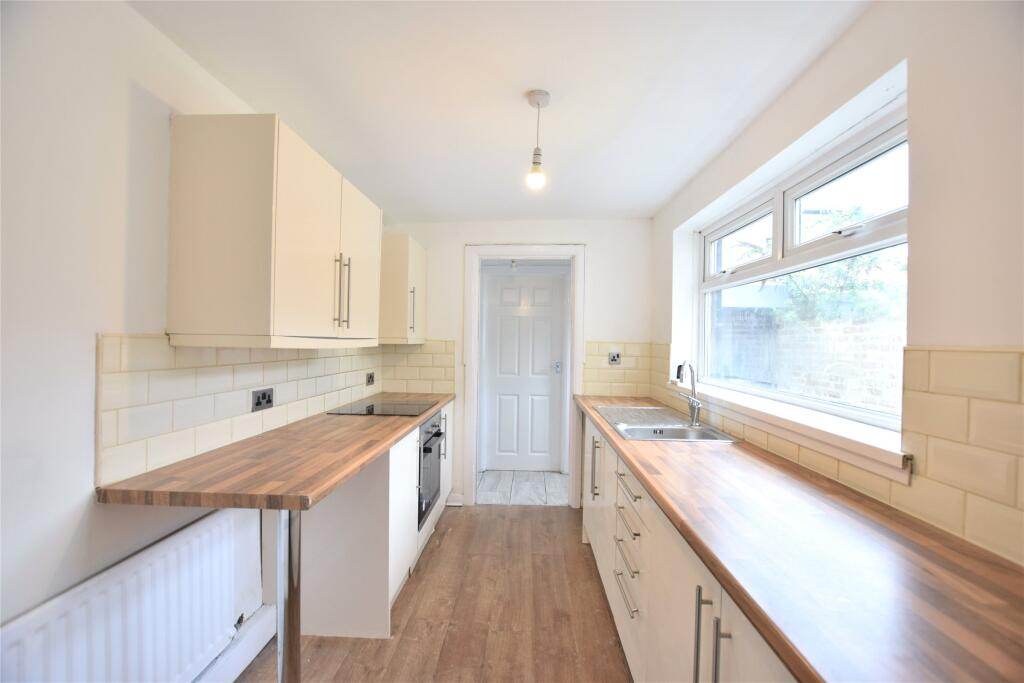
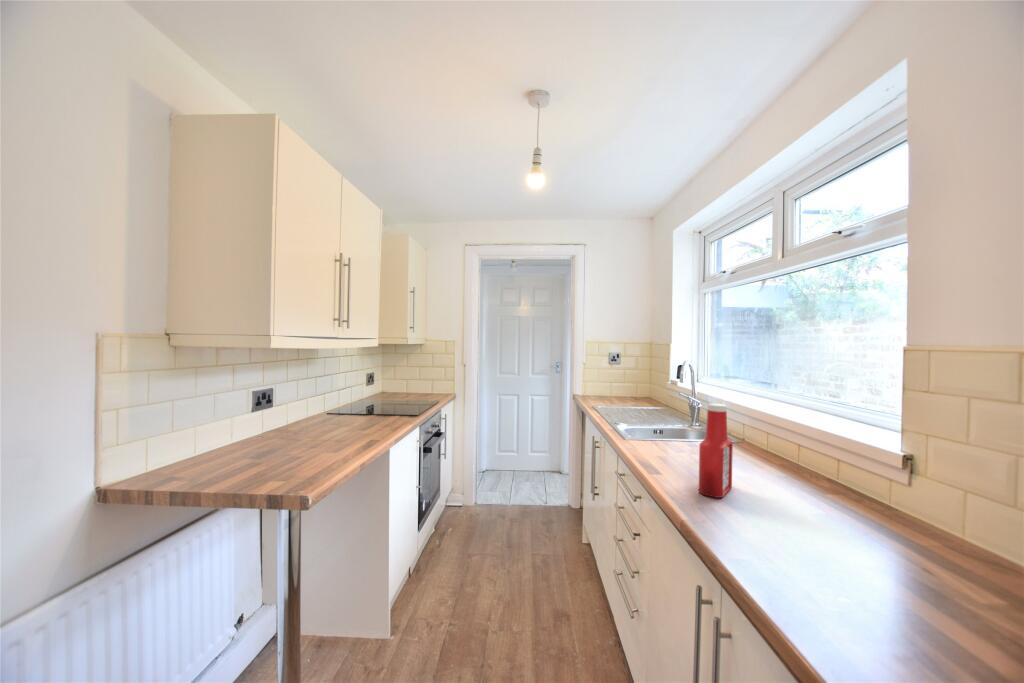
+ soap bottle [698,402,734,499]
